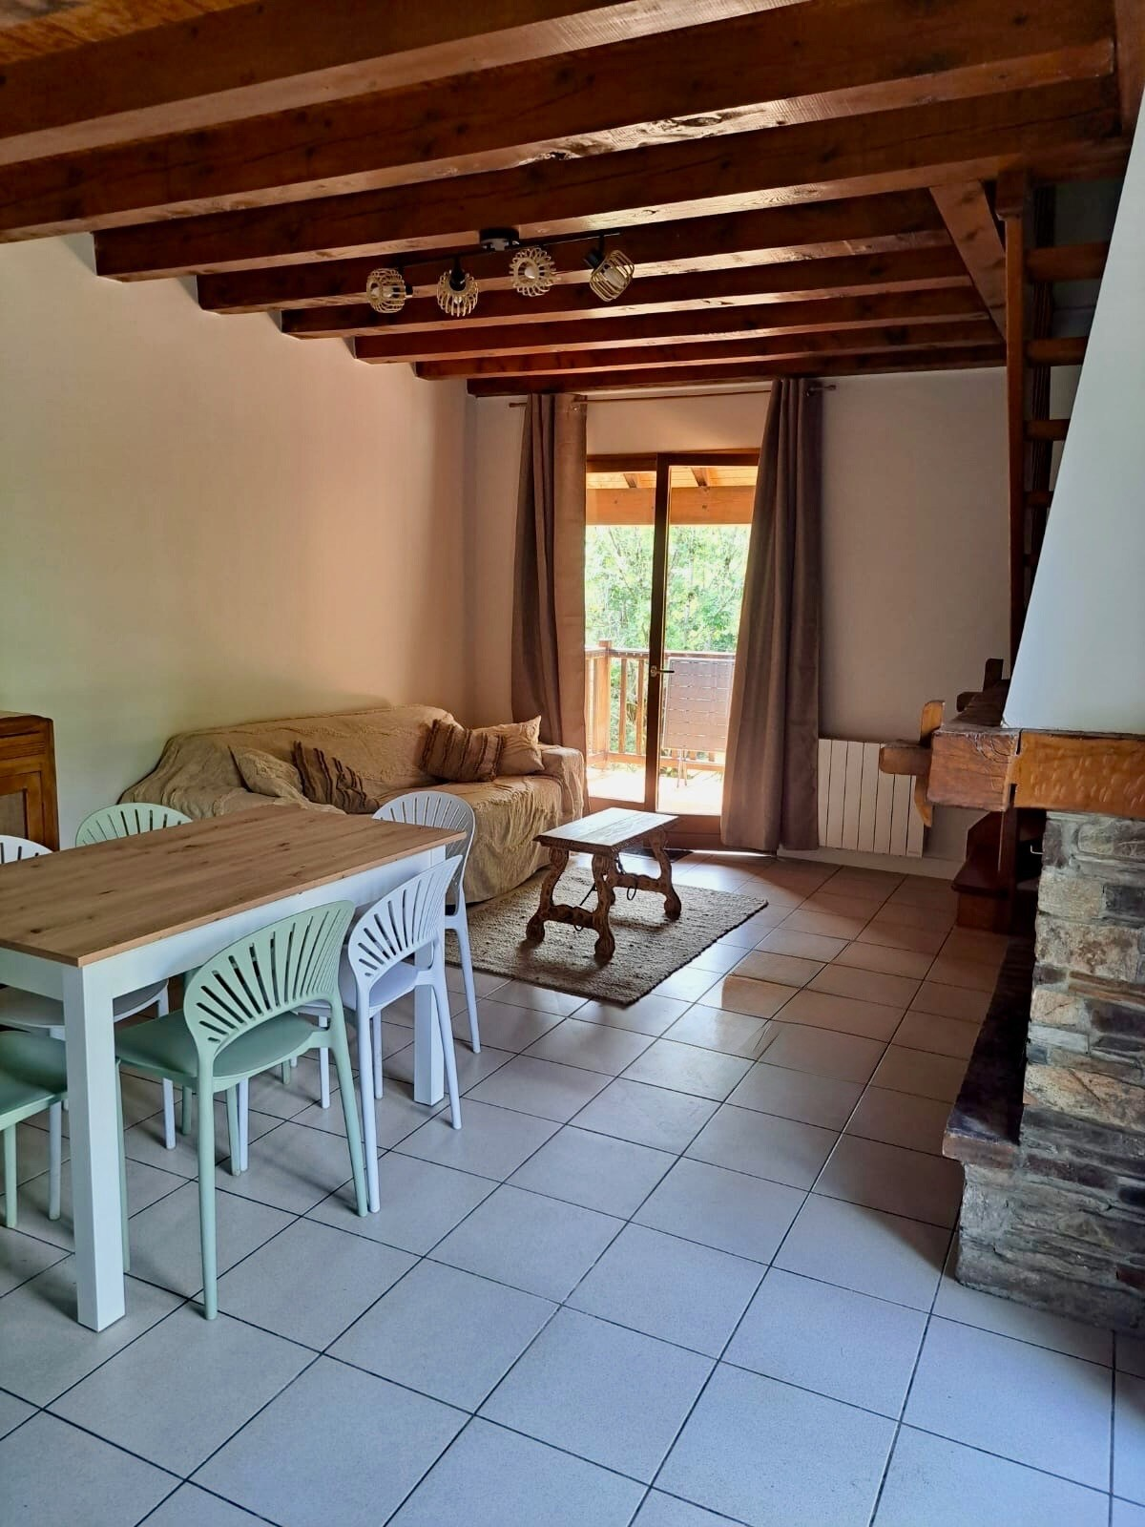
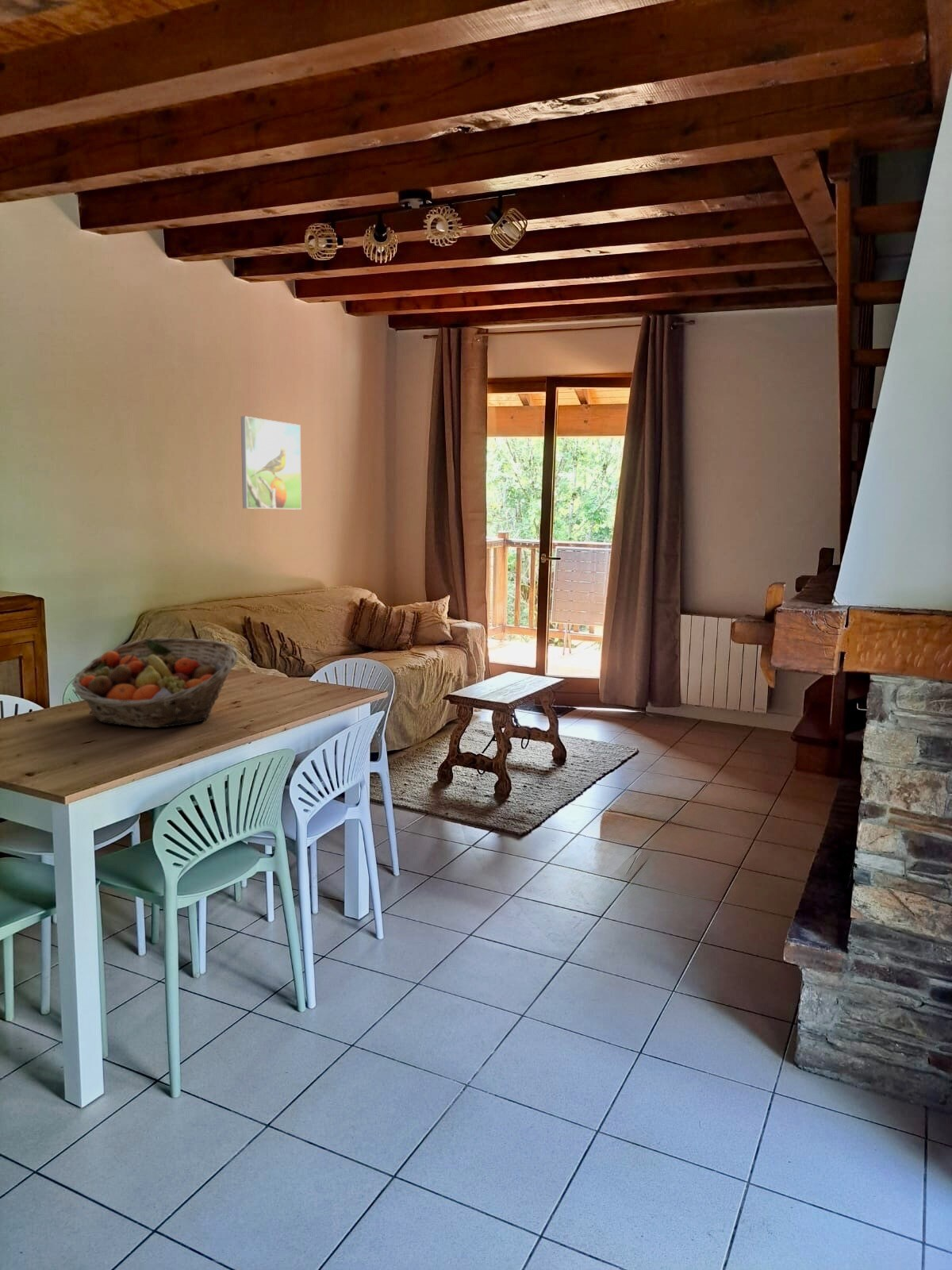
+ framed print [240,416,302,510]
+ fruit basket [71,637,239,729]
